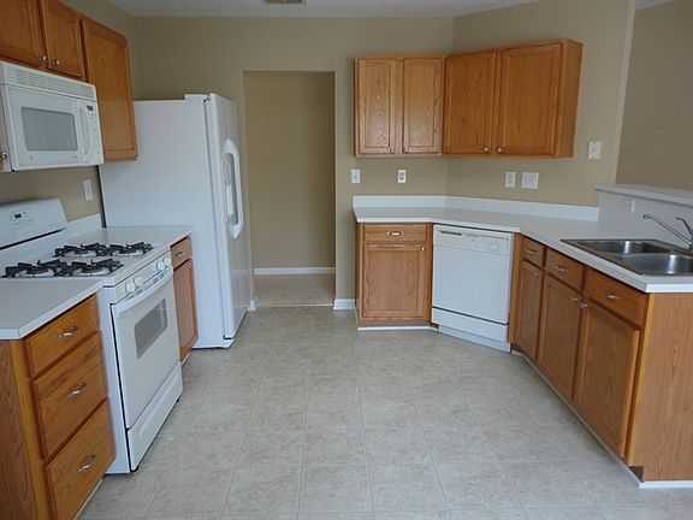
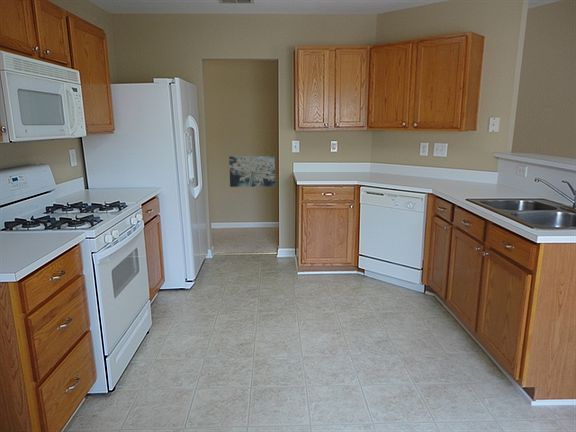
+ wall art [228,155,276,188]
